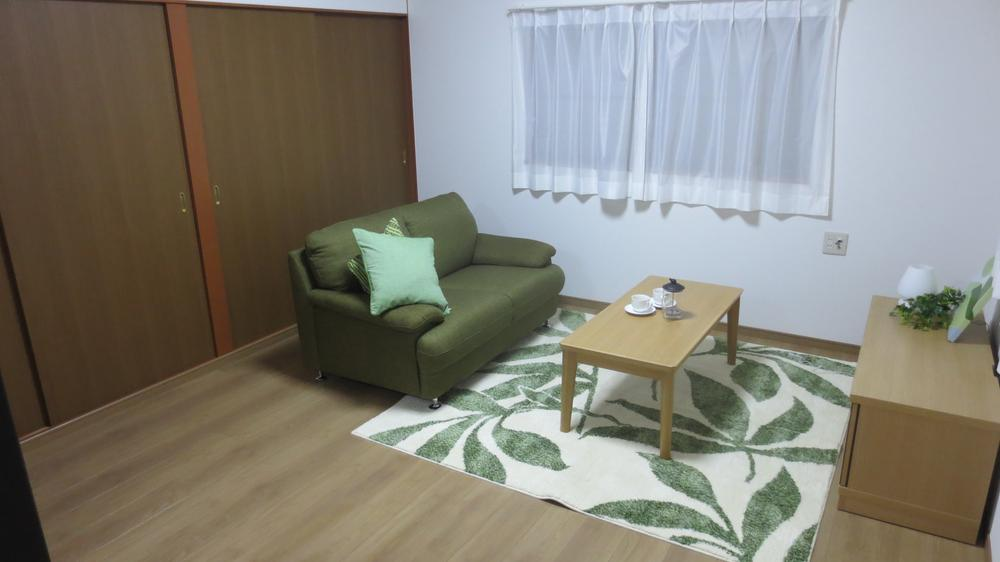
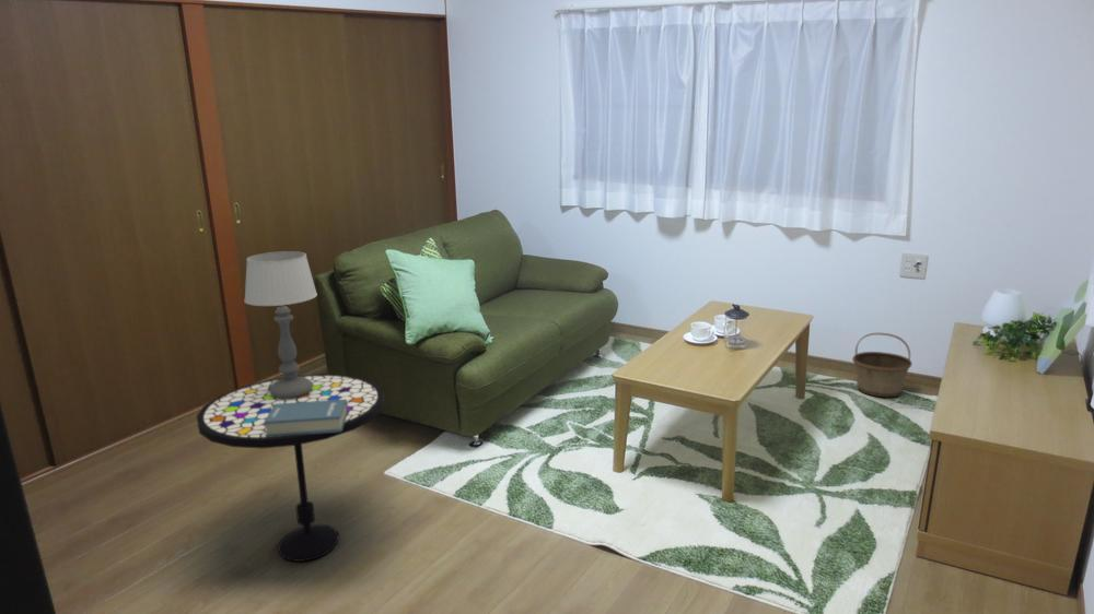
+ book [264,399,348,437]
+ side table [196,373,385,563]
+ basket [851,332,913,398]
+ table lamp [243,250,318,399]
